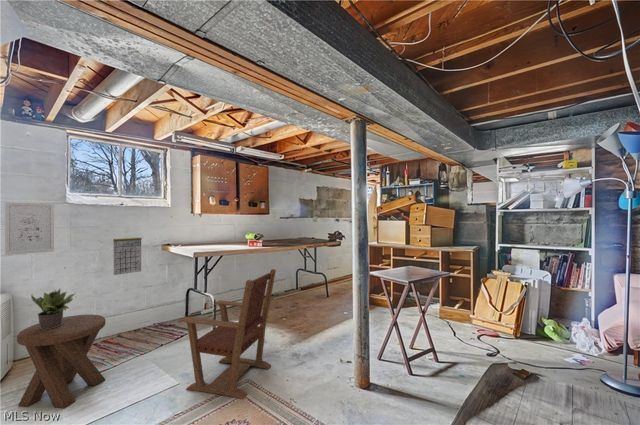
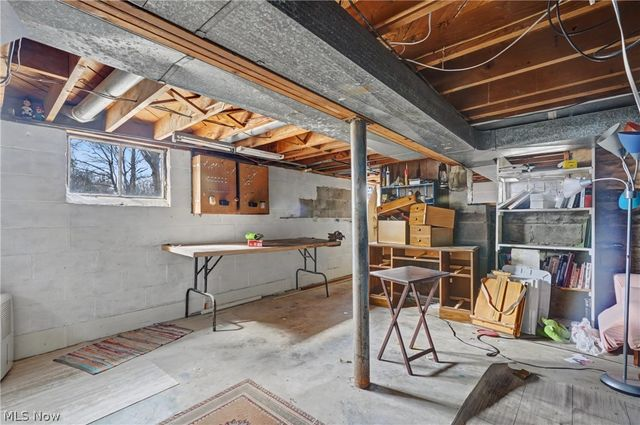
- music stool [16,314,107,410]
- armchair [177,268,277,400]
- wall art [4,201,55,256]
- potted plant [30,288,76,330]
- calendar [112,234,143,276]
